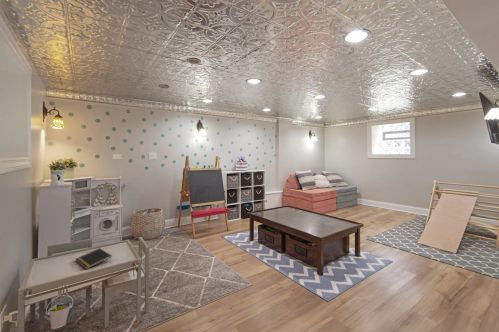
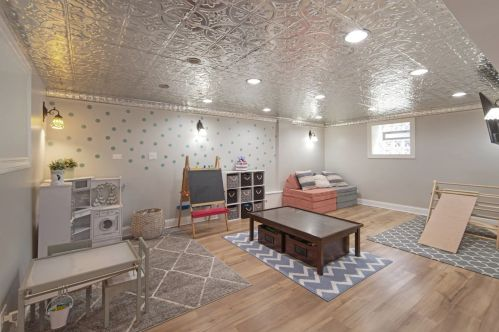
- notepad [75,247,113,270]
